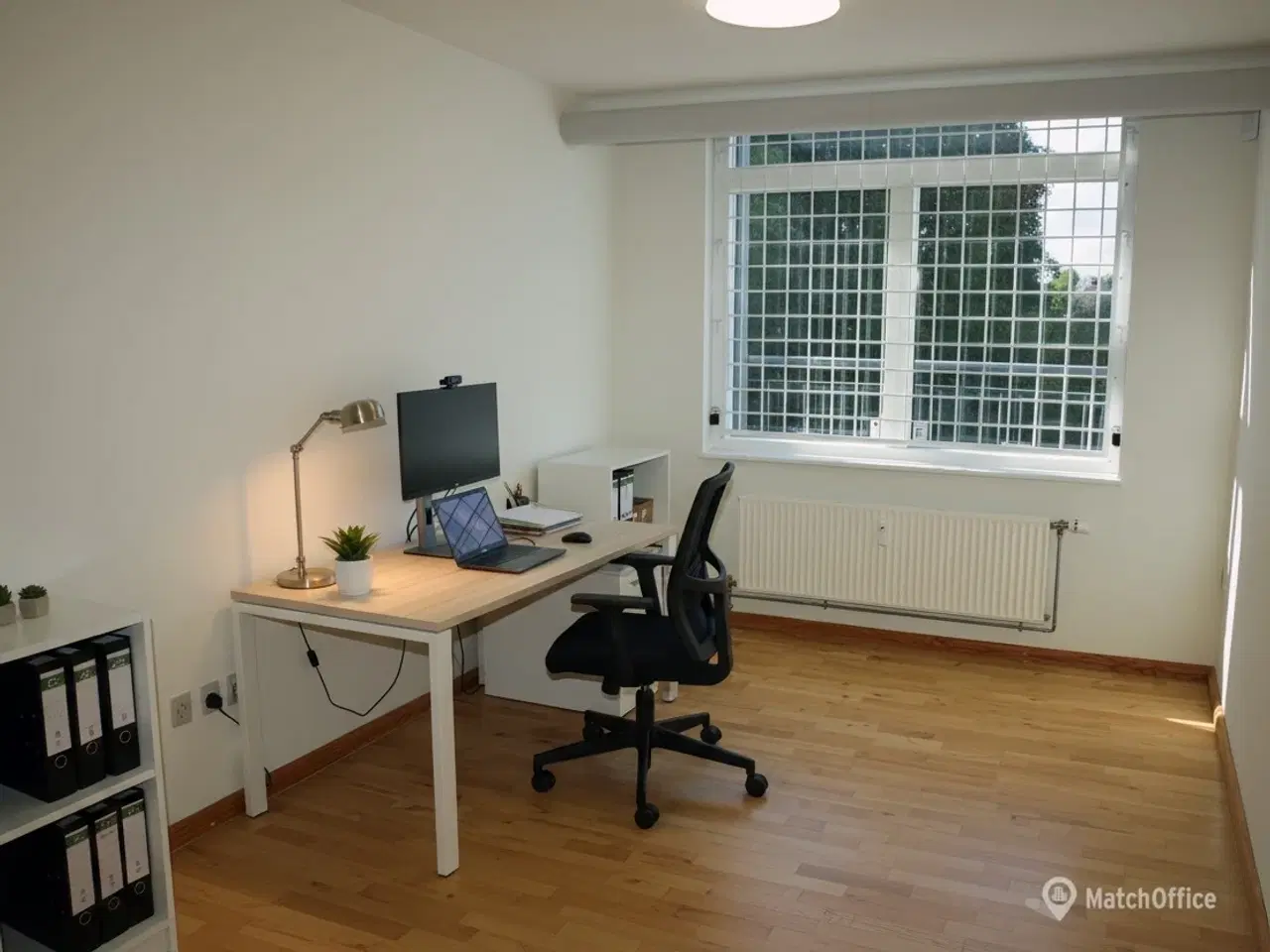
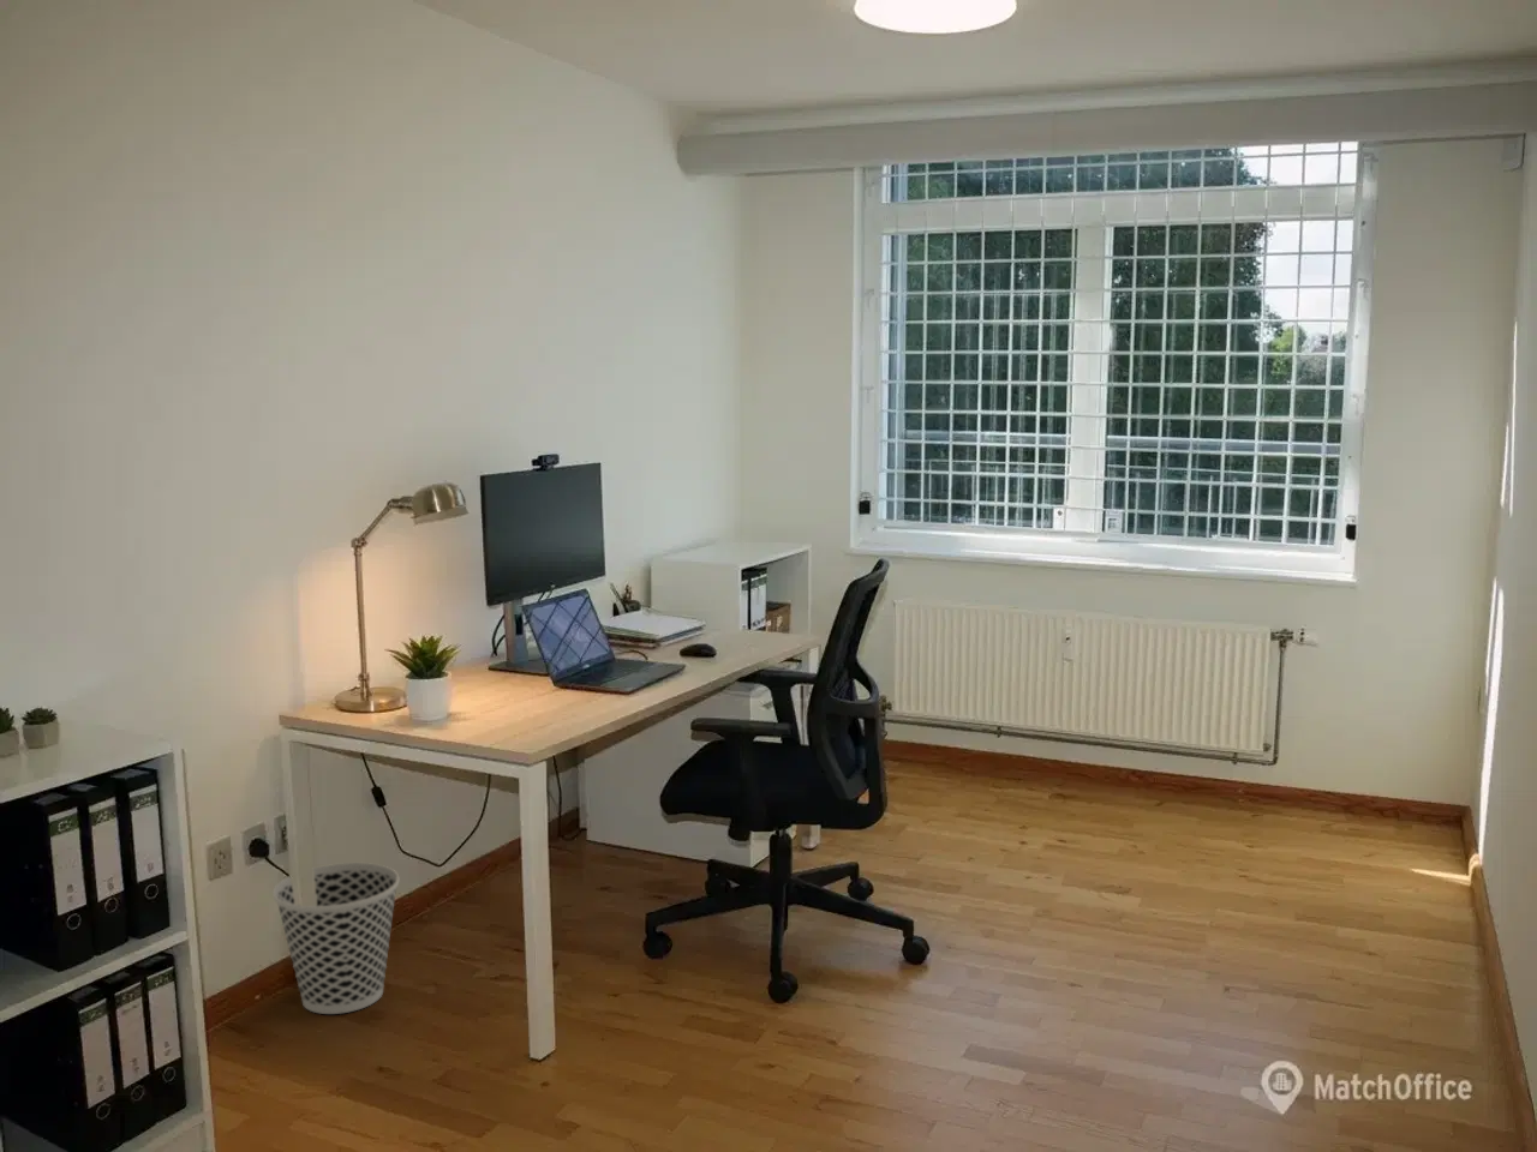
+ wastebasket [271,862,401,1015]
